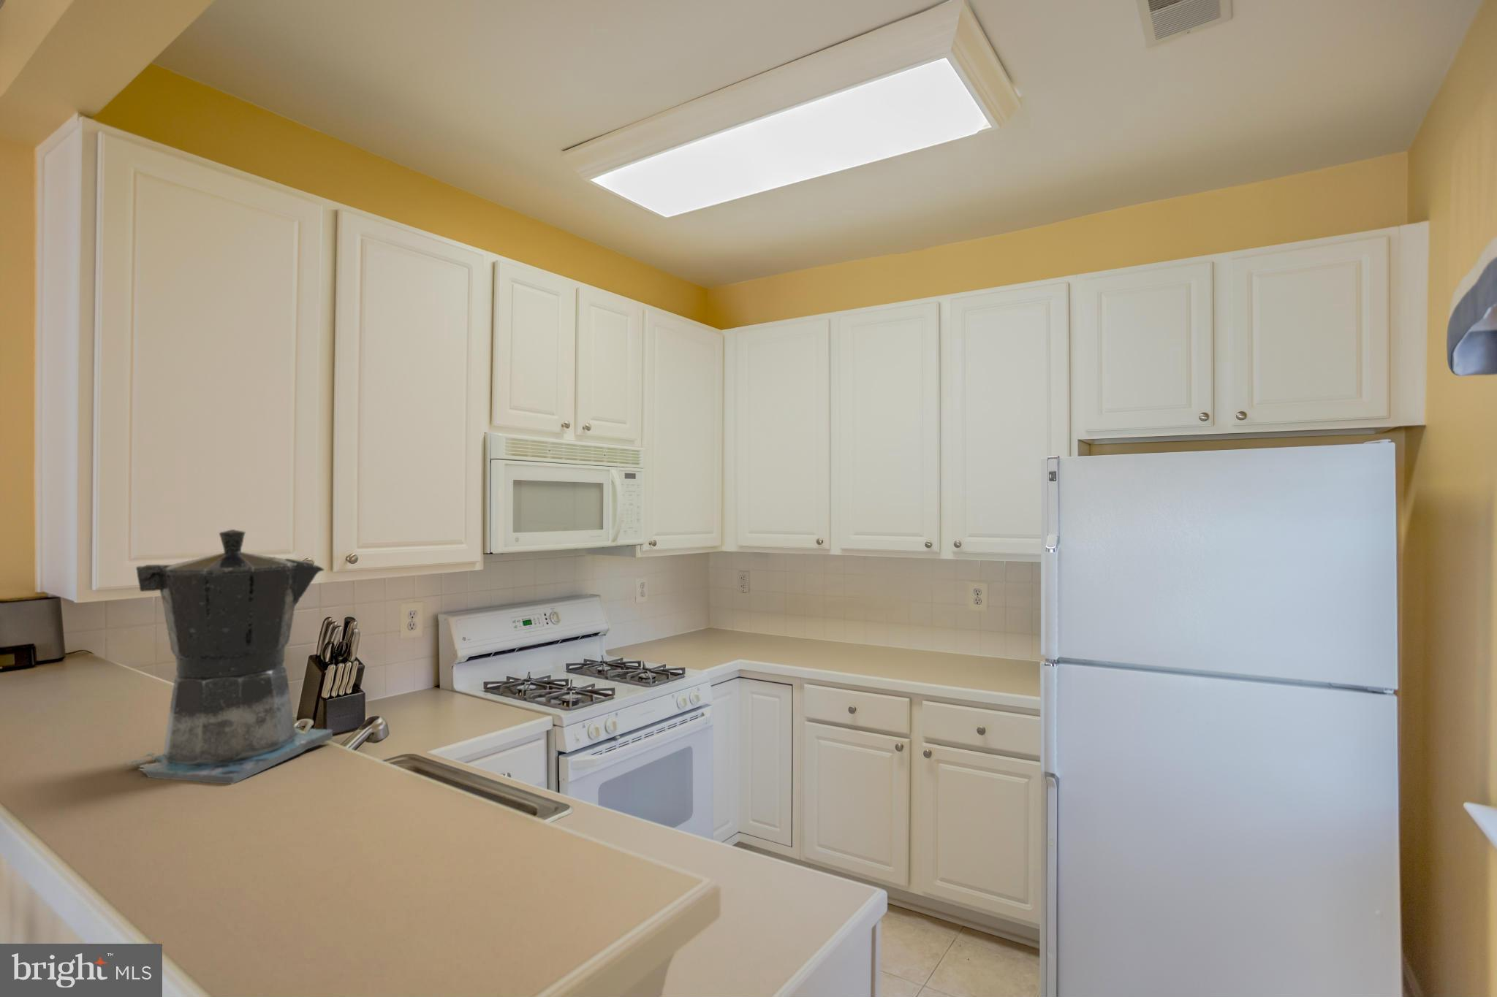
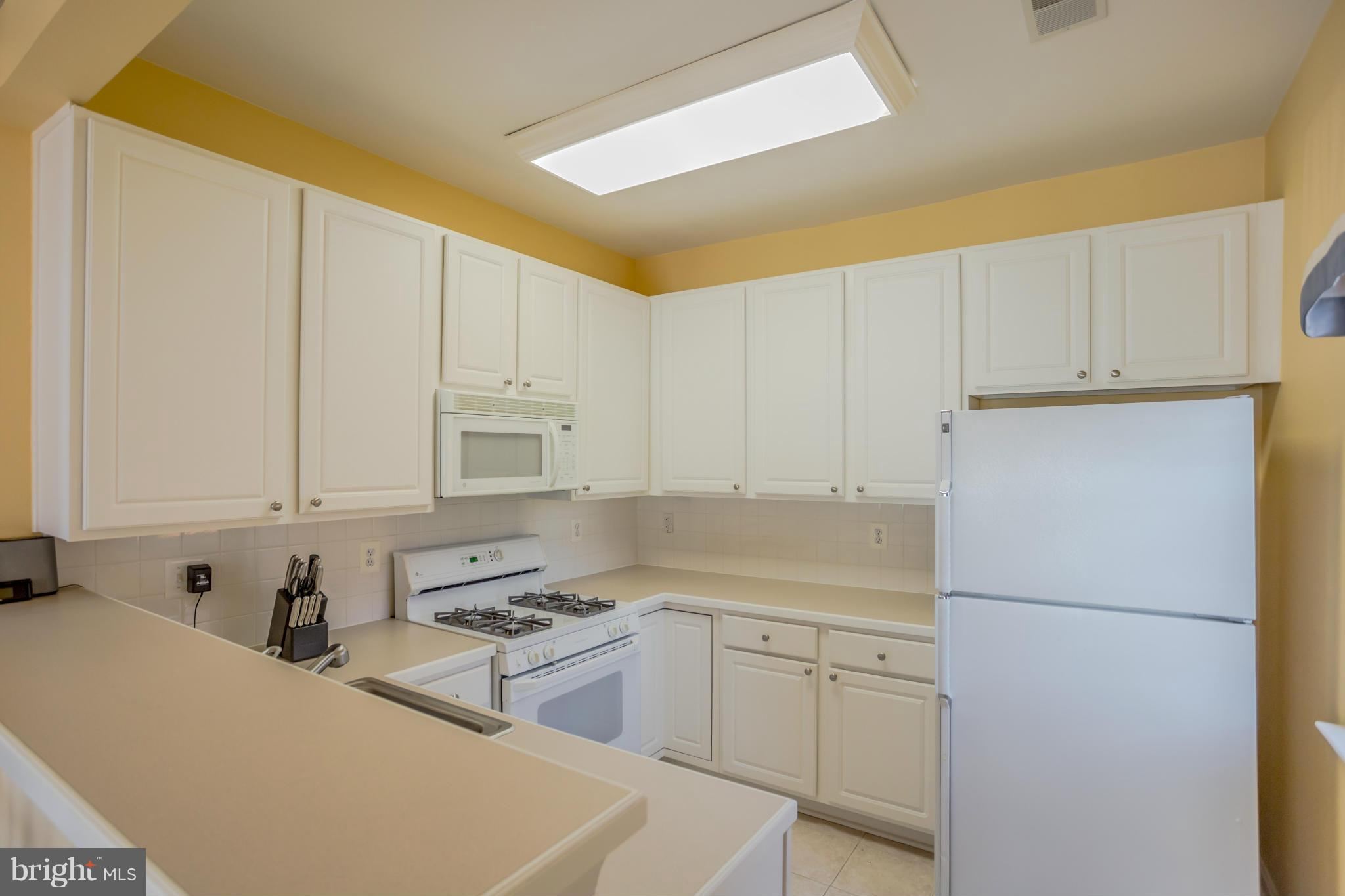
- coffee maker [114,529,333,786]
